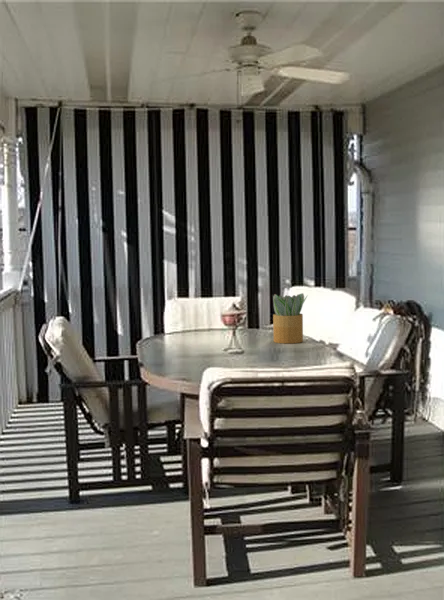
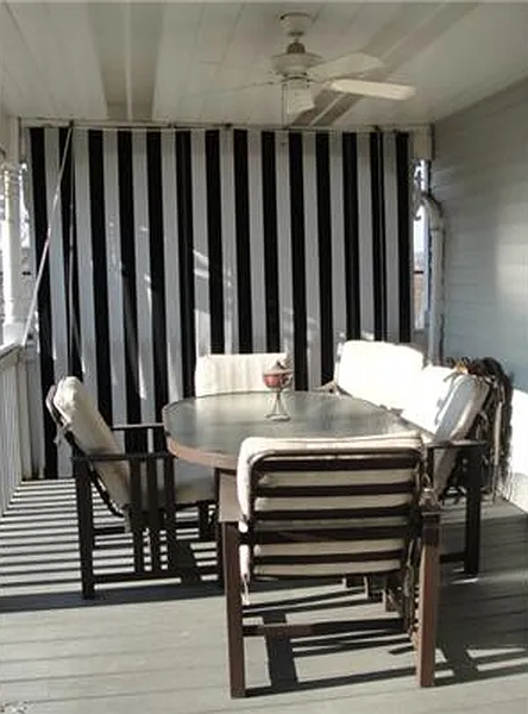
- potted plant [272,292,309,344]
